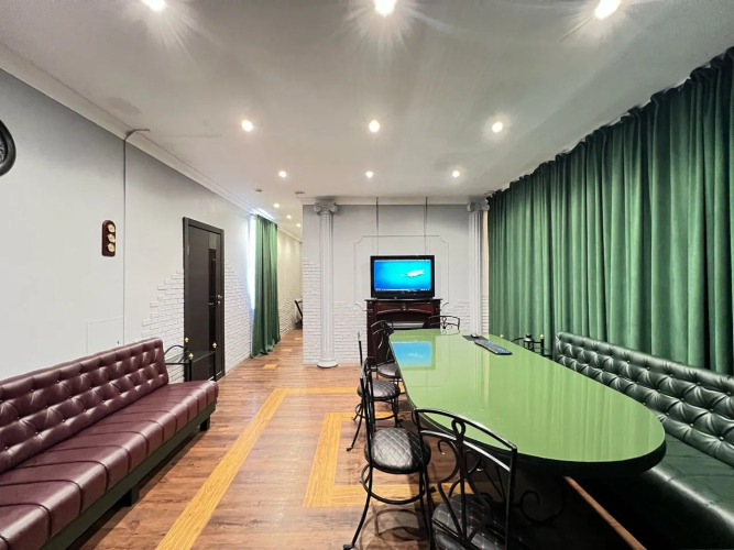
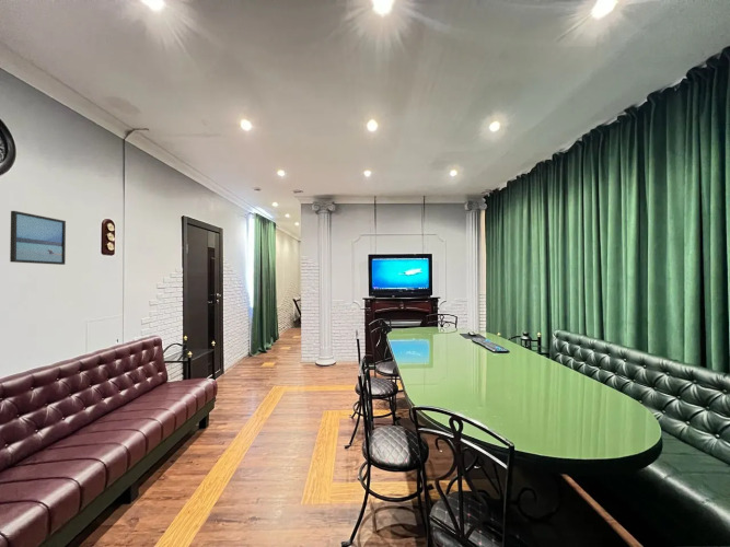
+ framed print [9,210,67,266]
